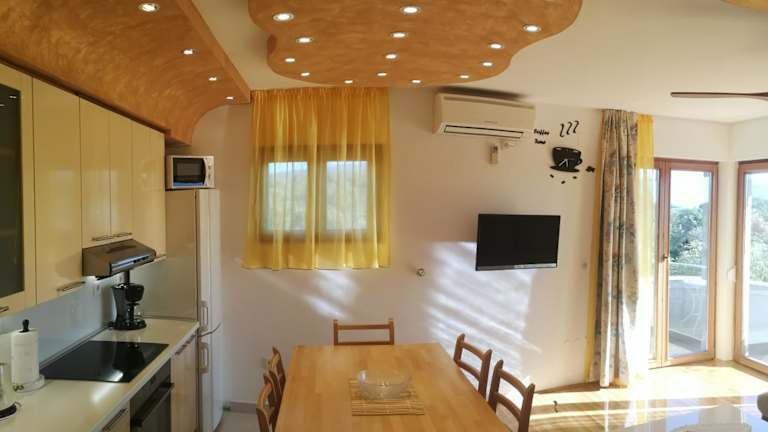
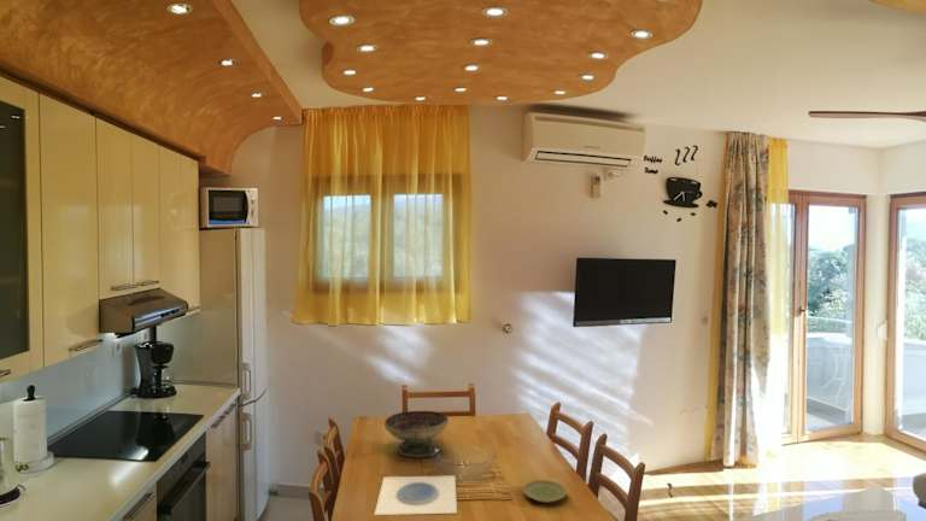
+ plate [521,479,568,504]
+ plate [373,475,458,516]
+ decorative bowl [383,410,450,458]
